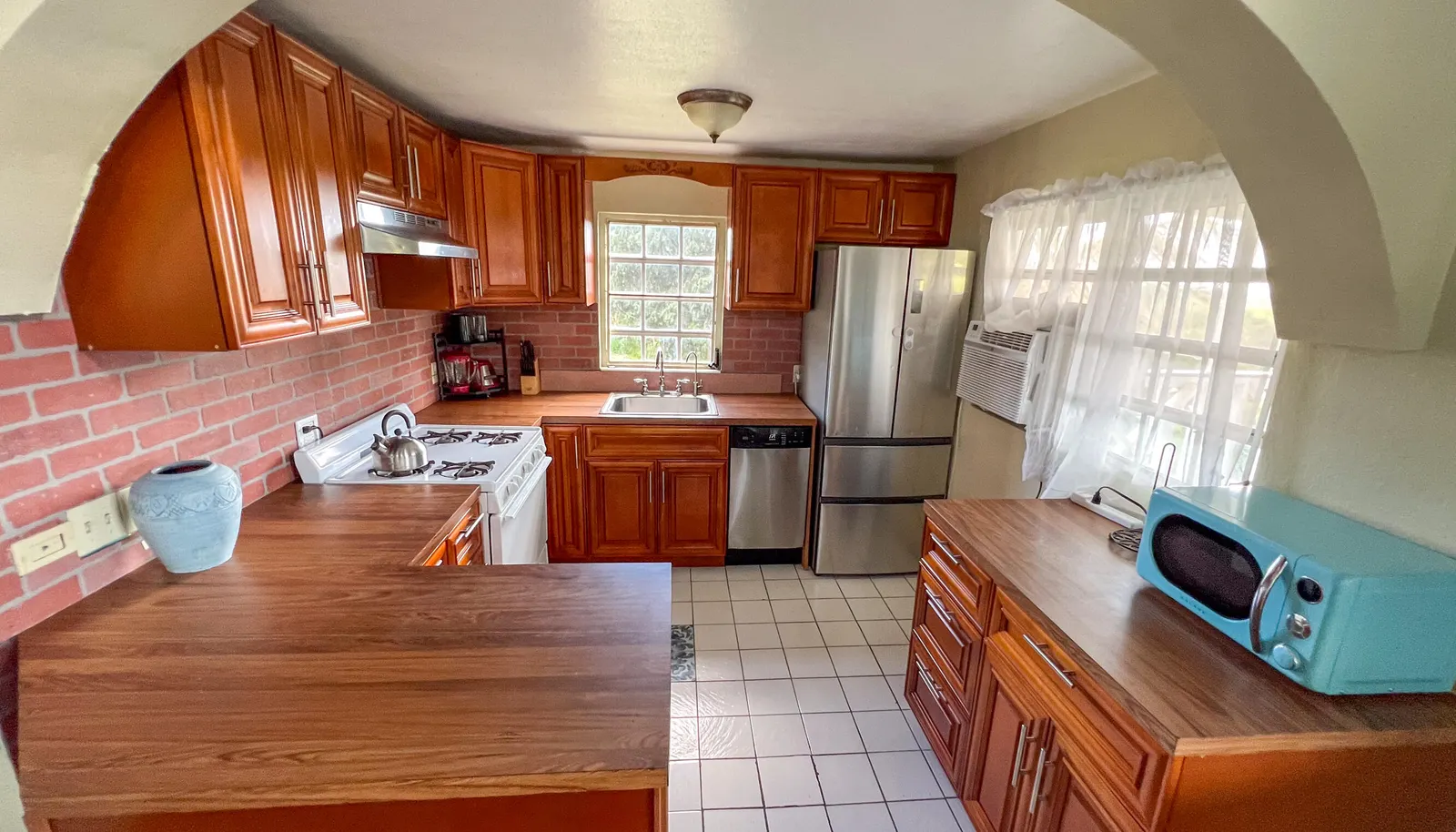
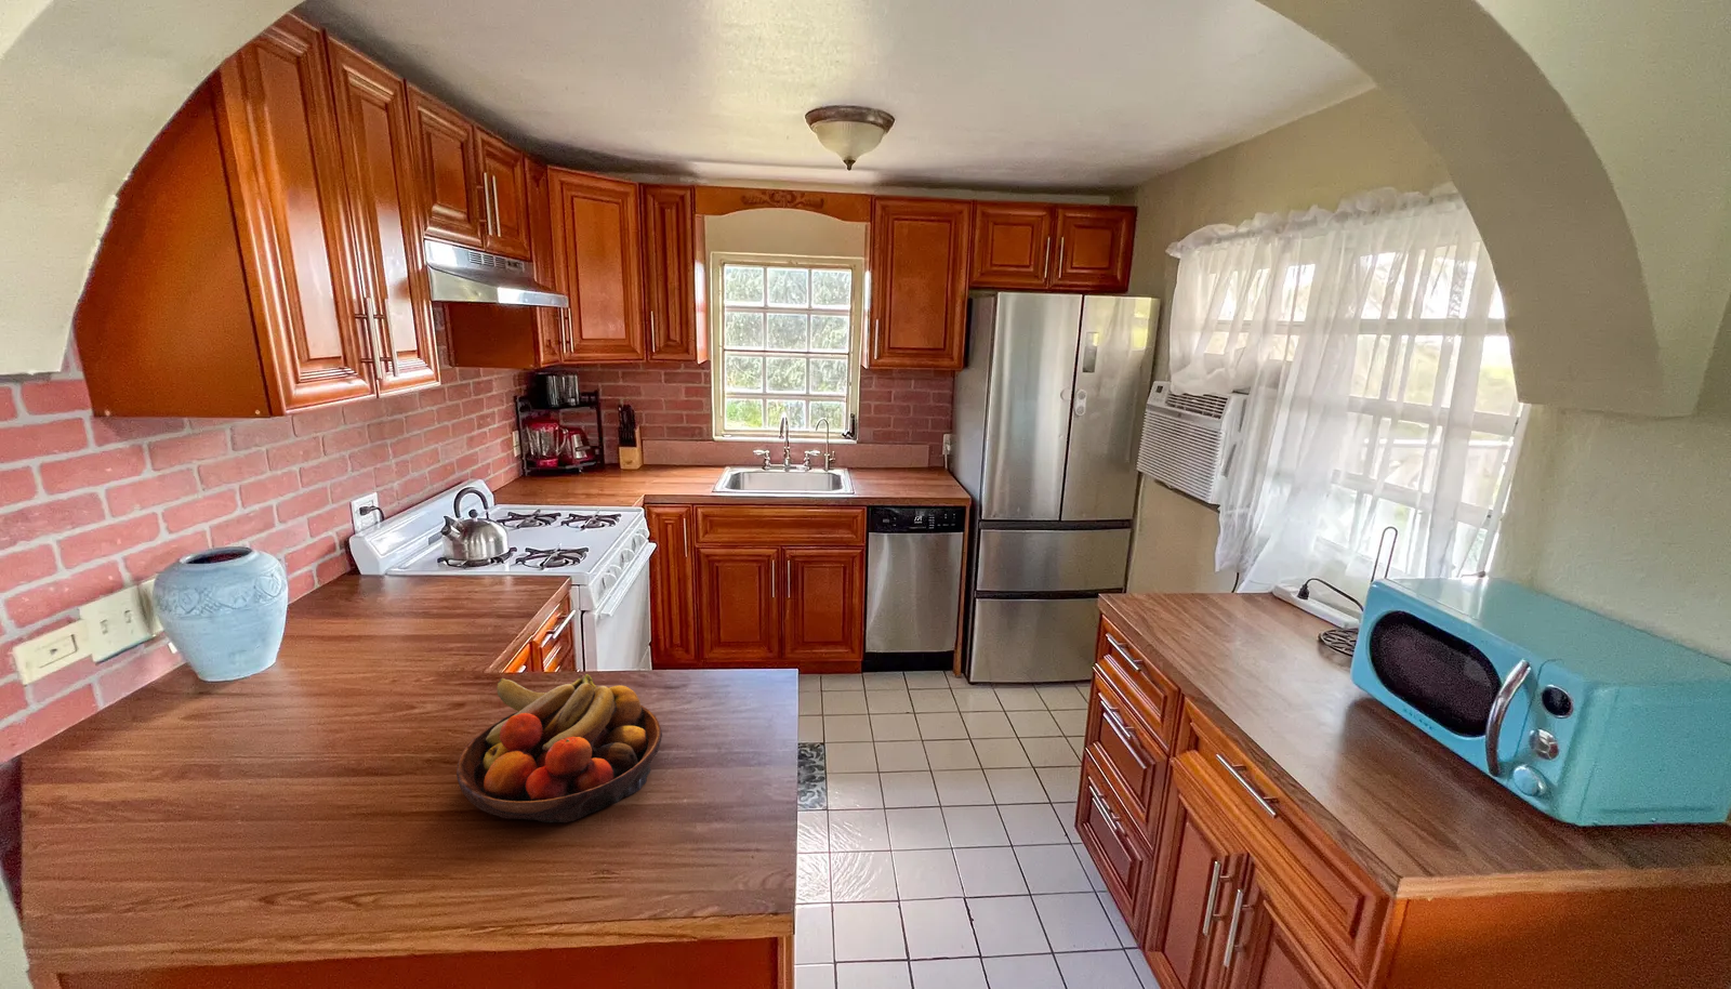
+ fruit bowl [455,673,663,824]
